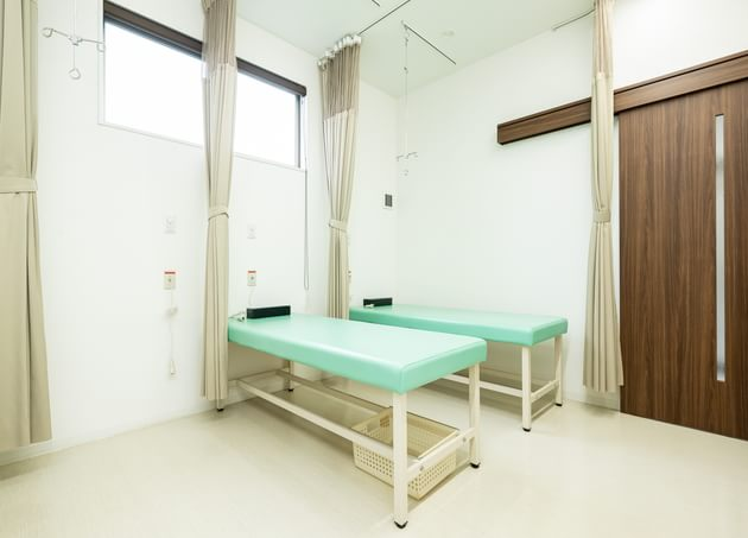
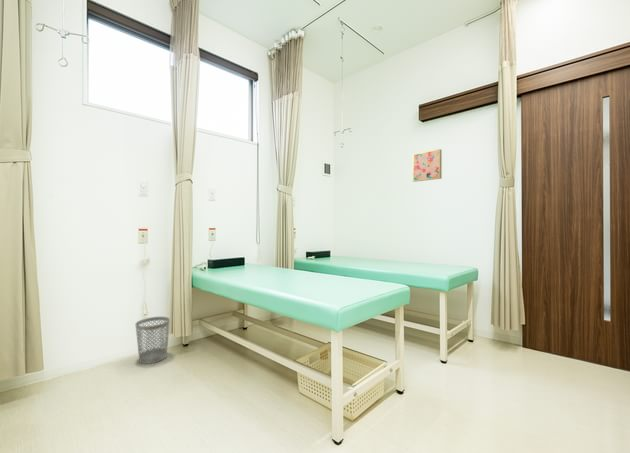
+ wastebasket [135,316,171,365]
+ wall art [412,148,443,183]
